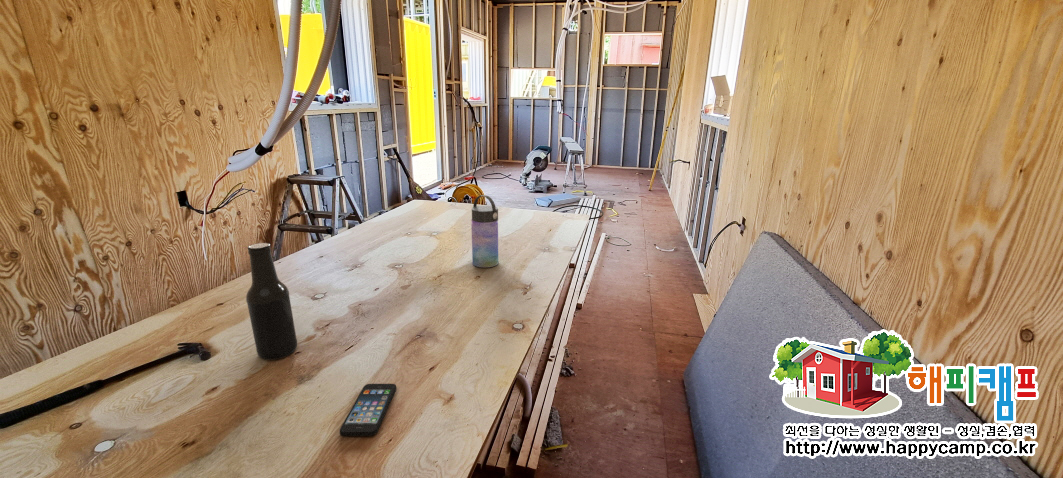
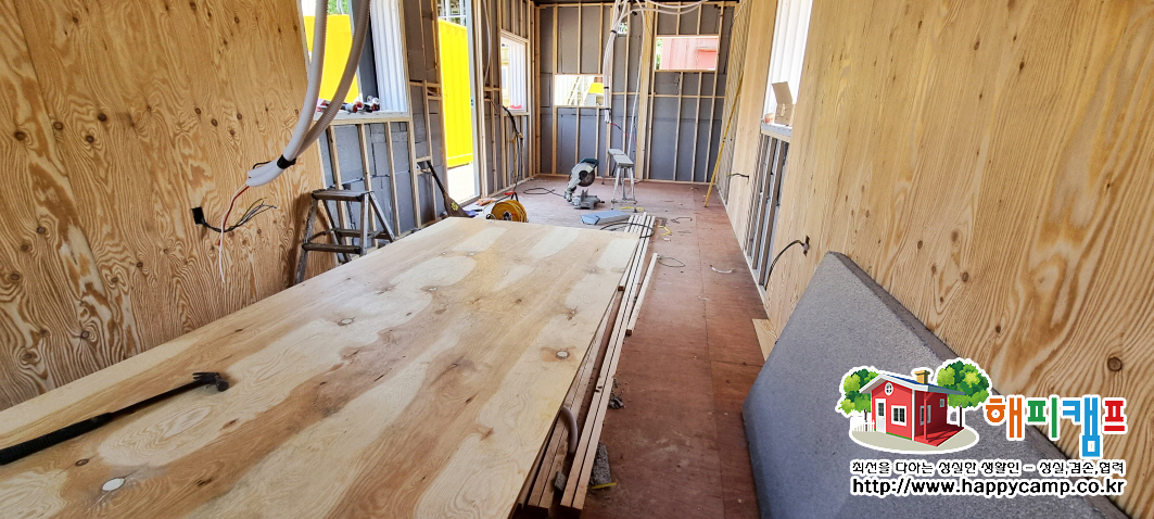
- beer bottle [245,242,298,361]
- water bottle [470,194,499,268]
- smartphone [339,383,397,437]
